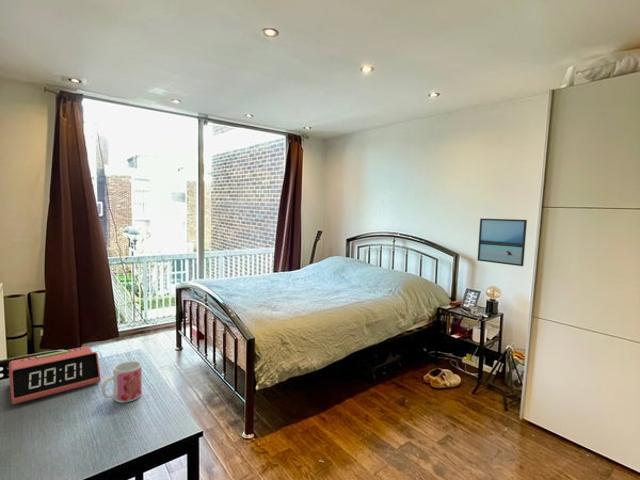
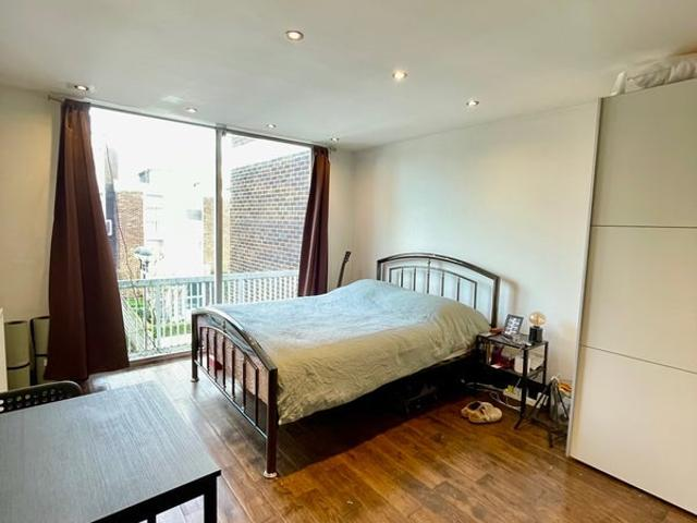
- mug [101,360,143,404]
- alarm clock [8,345,102,405]
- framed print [476,217,528,267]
